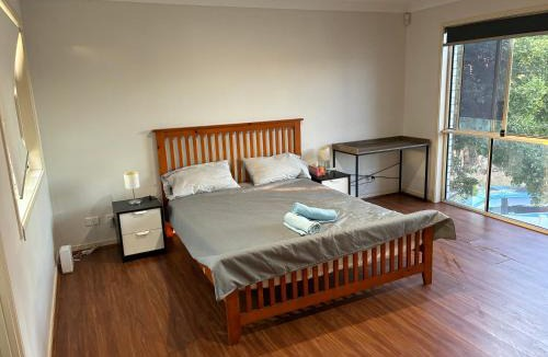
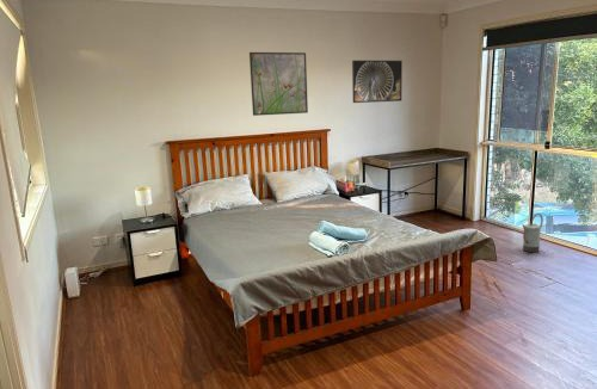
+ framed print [248,51,309,117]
+ watering can [521,212,544,253]
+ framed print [351,60,404,104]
